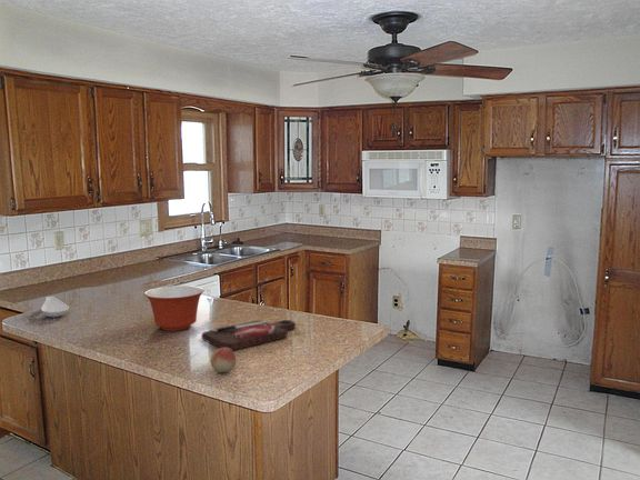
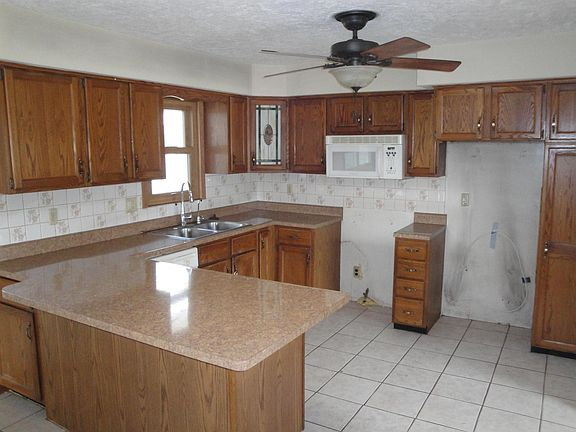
- fruit [210,348,237,373]
- spoon rest [40,296,70,319]
- mixing bowl [143,284,206,332]
- cutting board [200,319,297,351]
